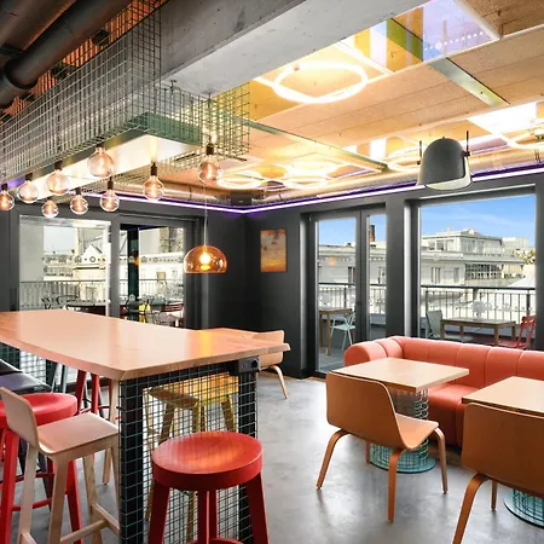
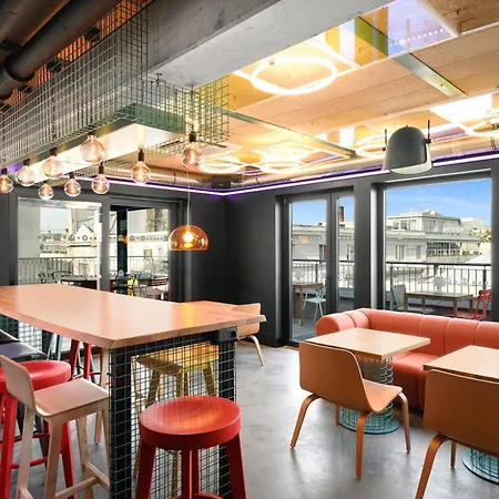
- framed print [259,226,289,274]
